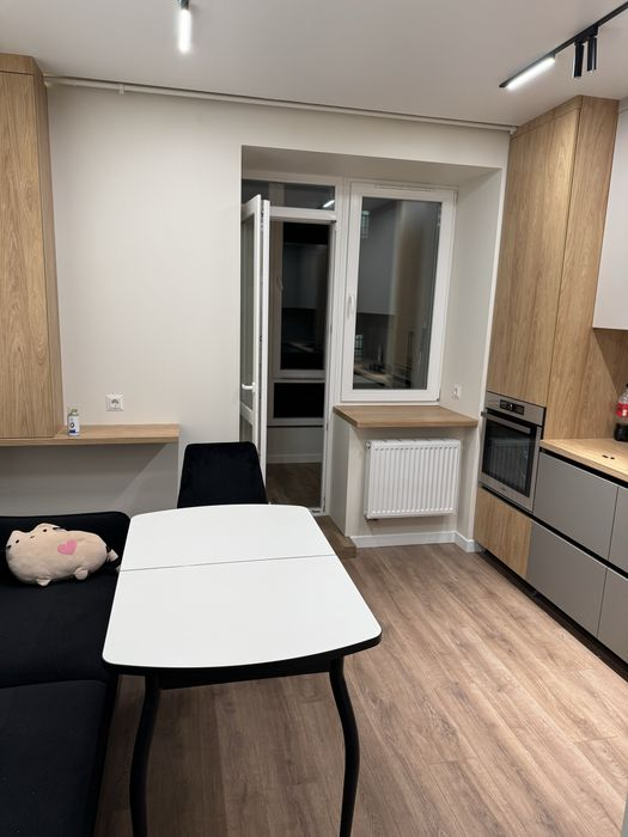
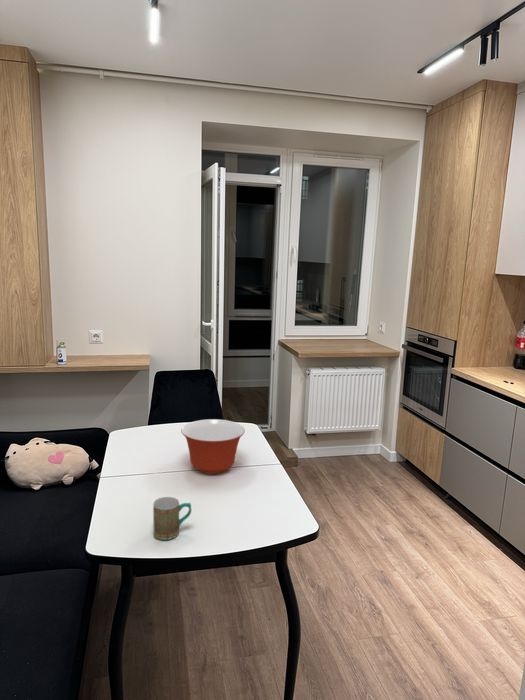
+ mug [152,496,192,541]
+ mixing bowl [180,418,246,475]
